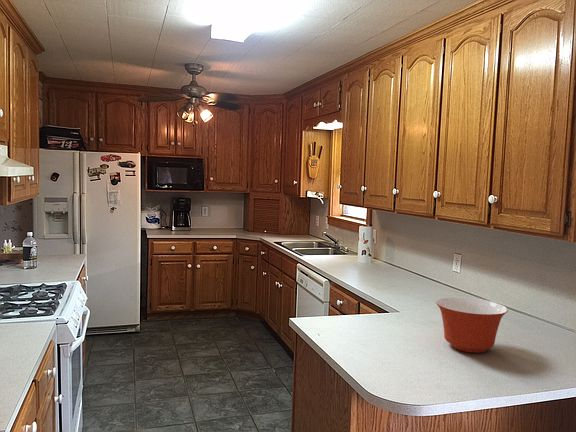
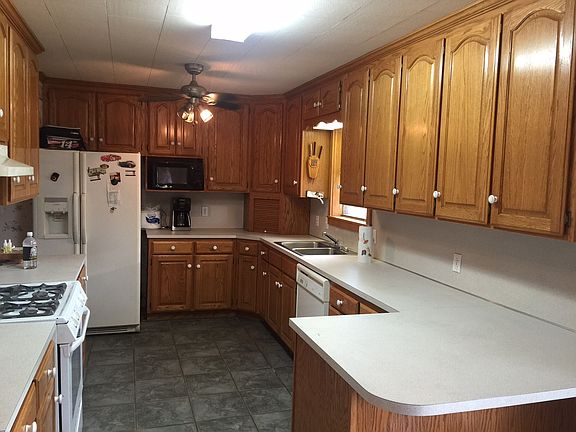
- mixing bowl [435,296,509,354]
